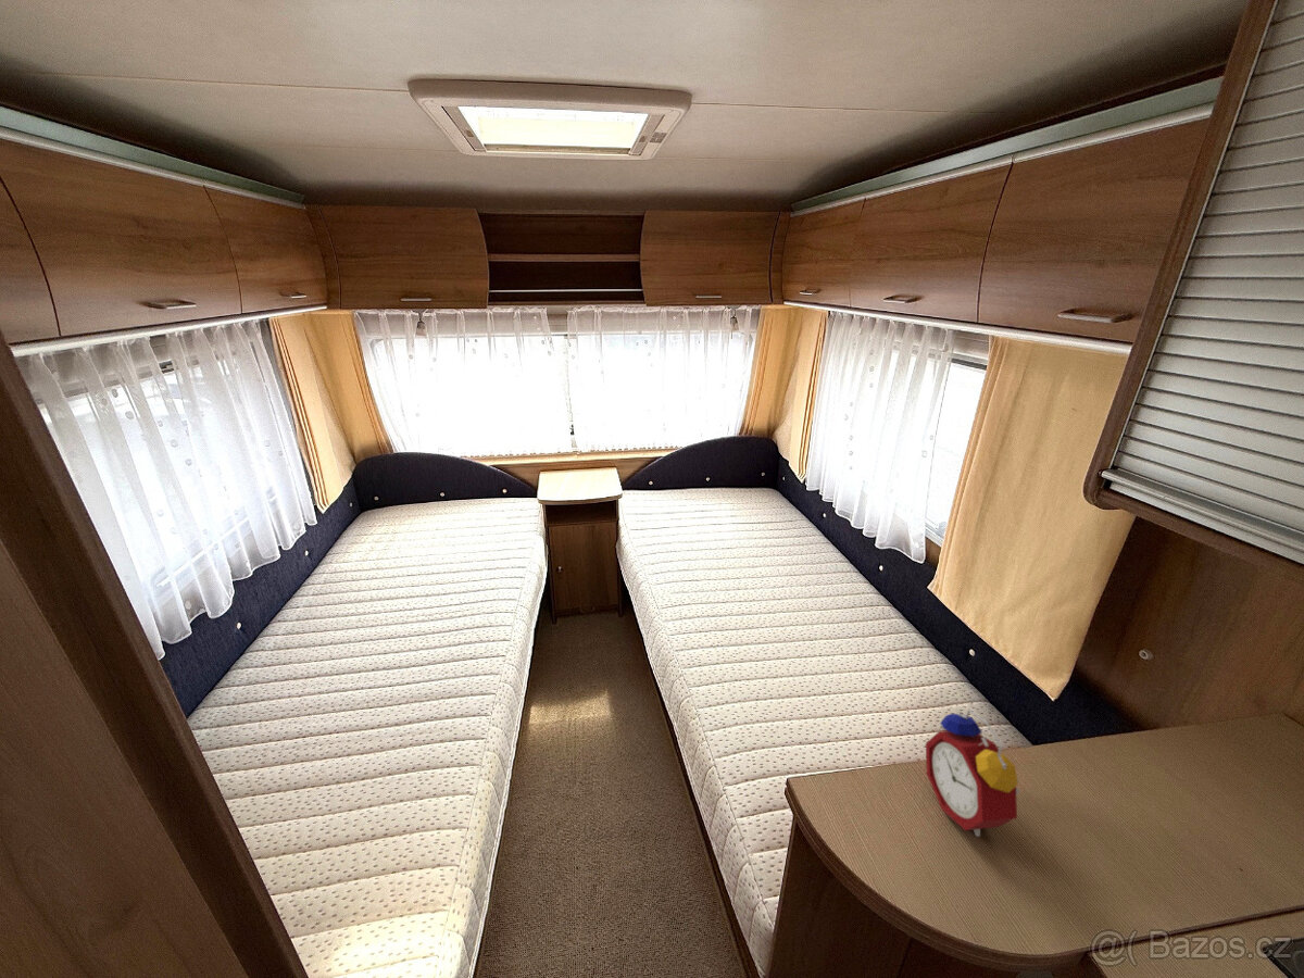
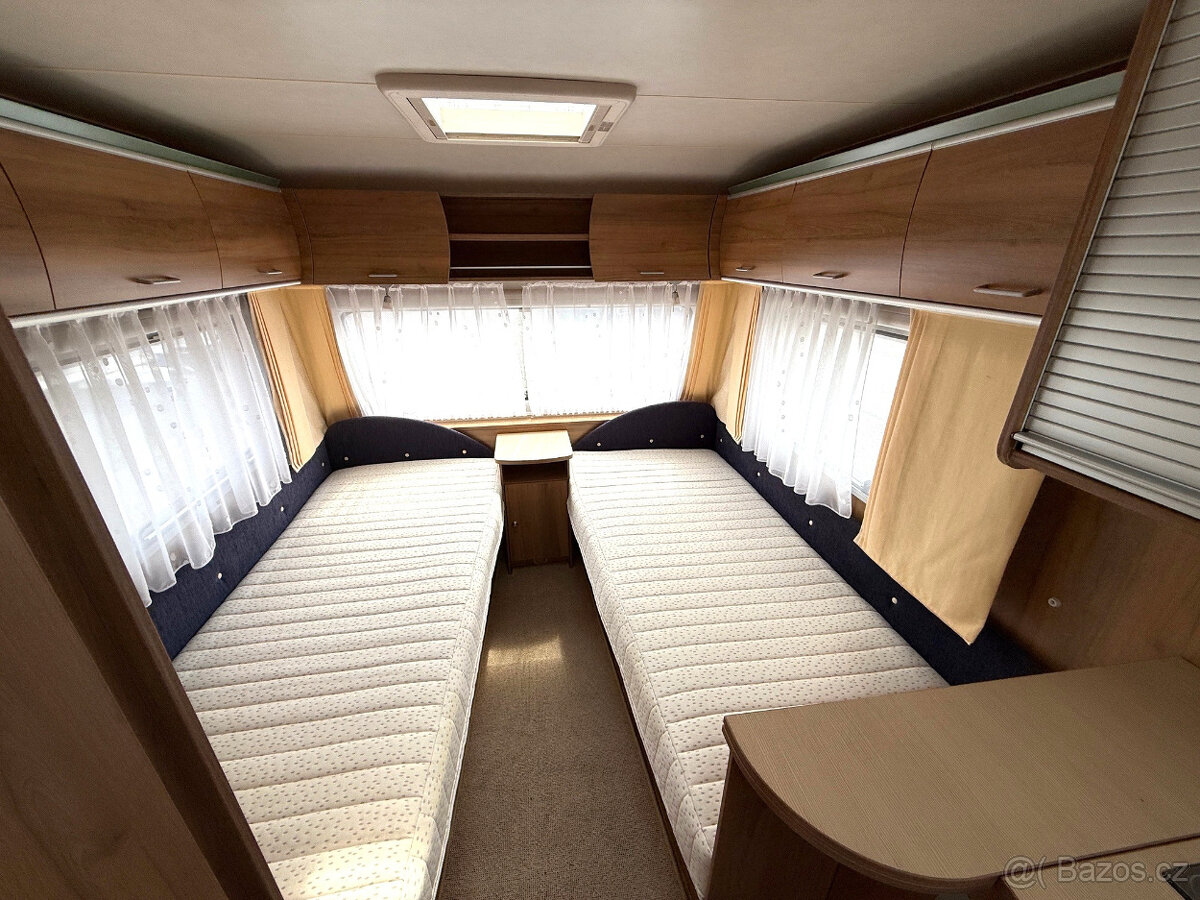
- alarm clock [925,709,1020,838]
